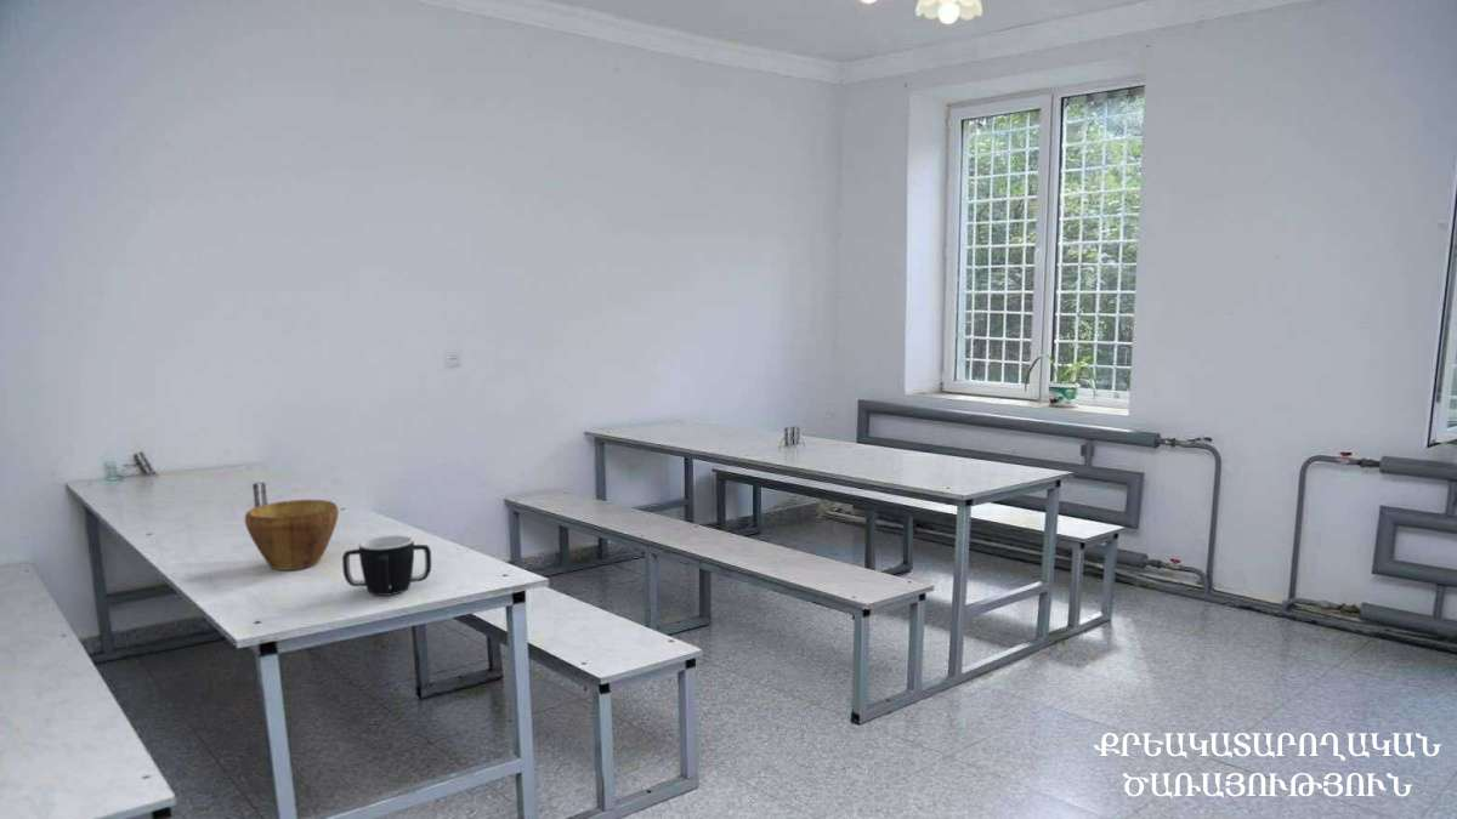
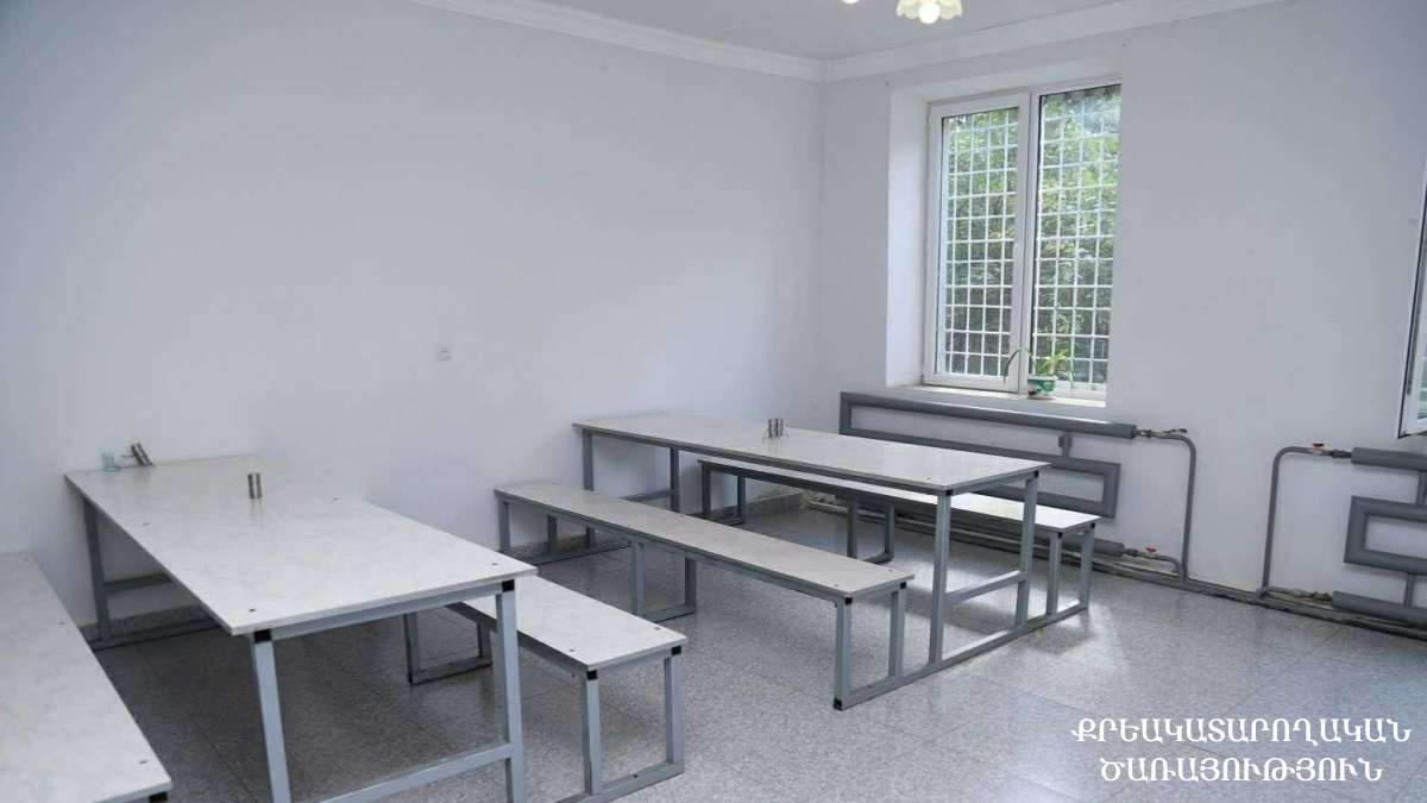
- mug [341,534,432,597]
- bowl [244,499,340,571]
